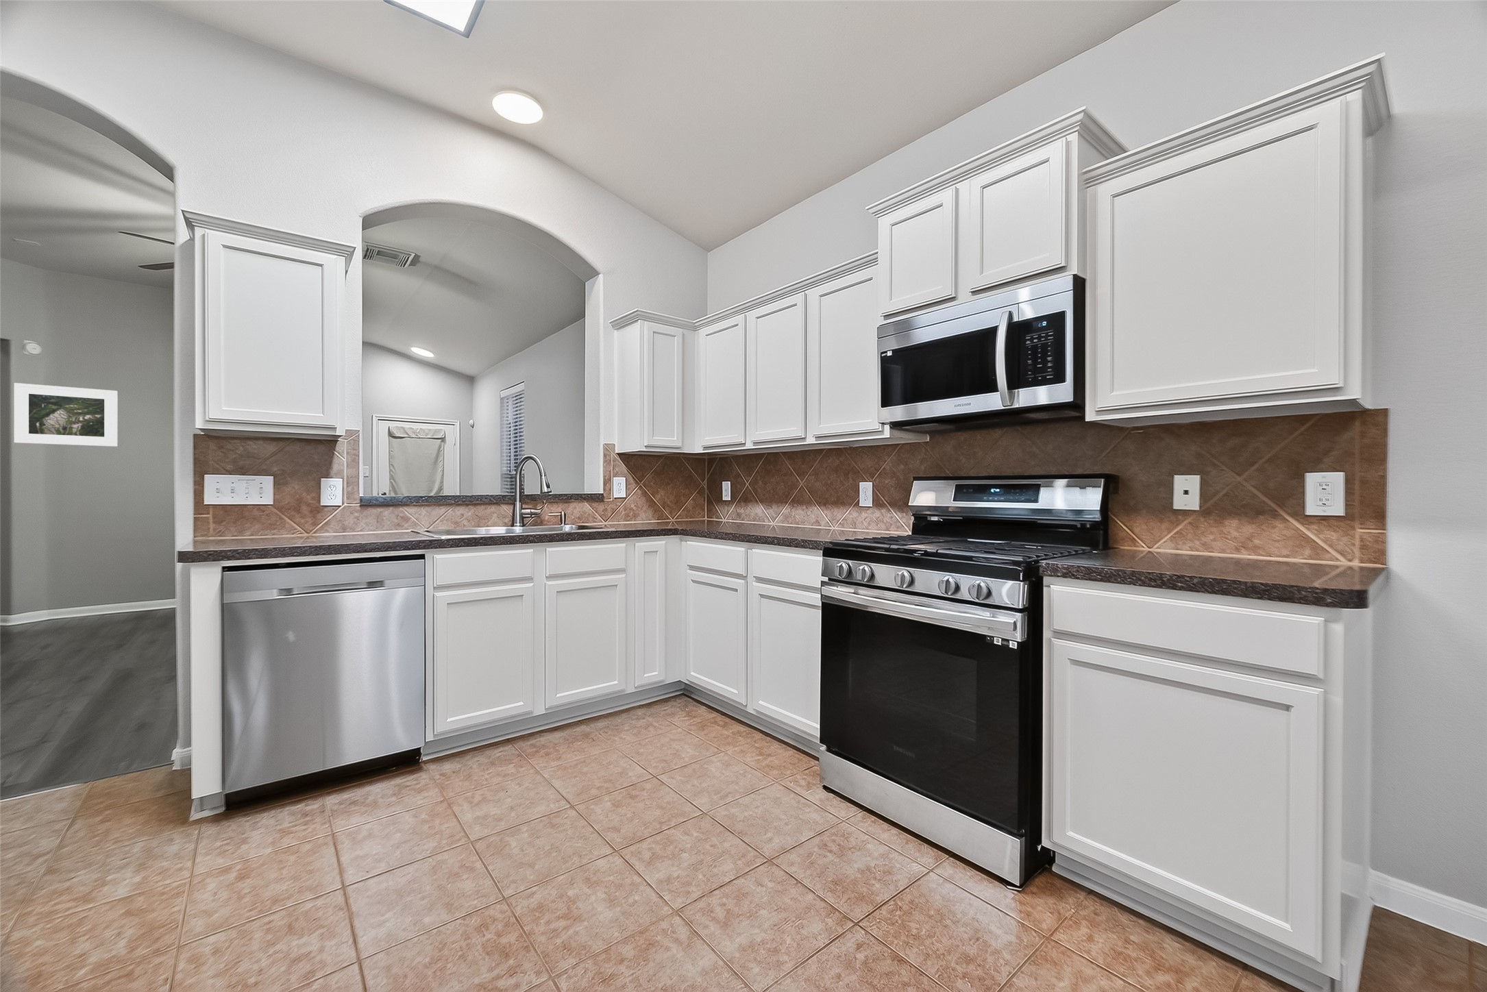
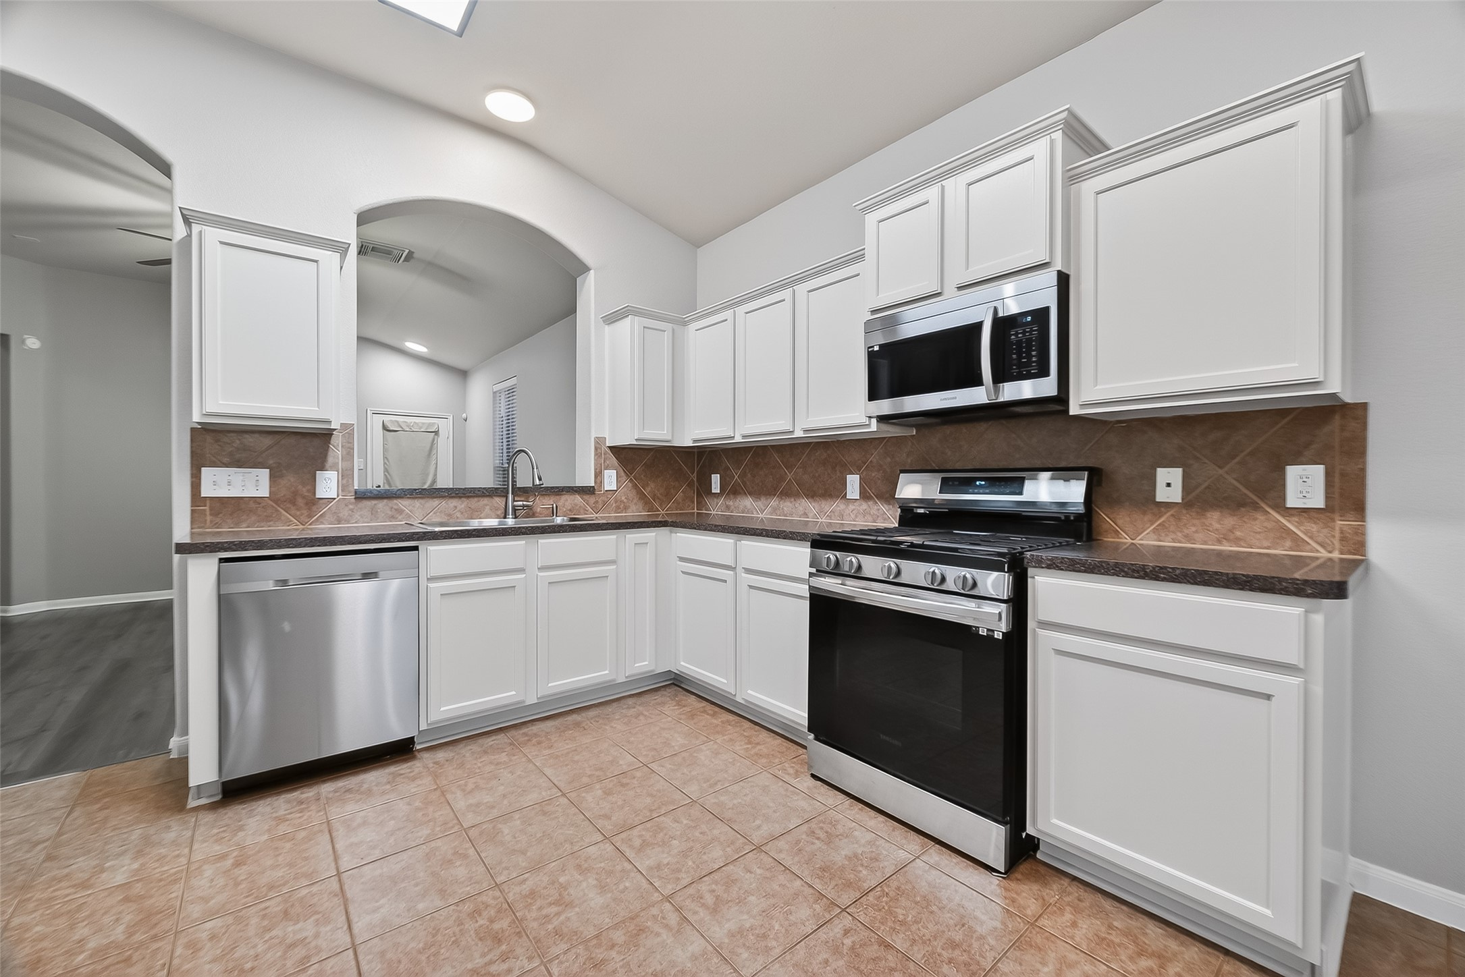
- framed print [13,382,117,447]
